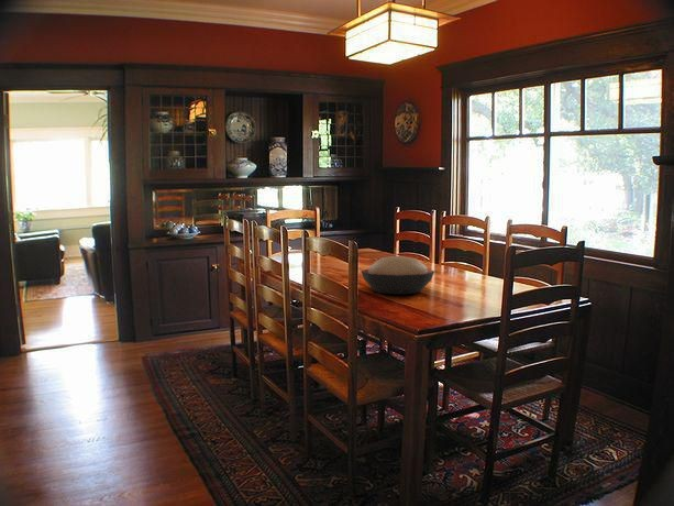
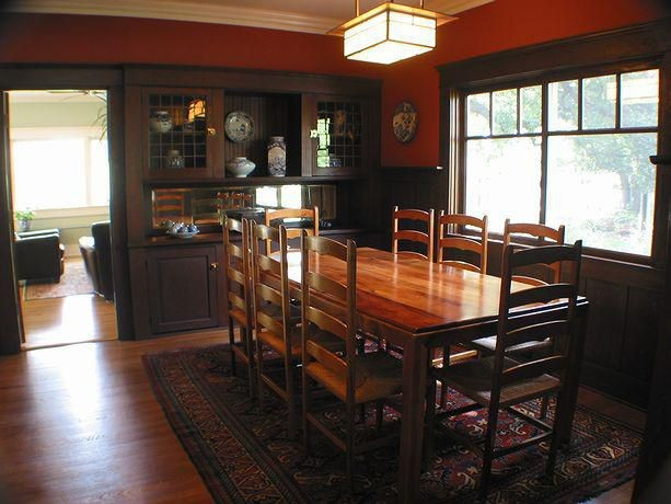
- decorative bowl [360,255,435,296]
